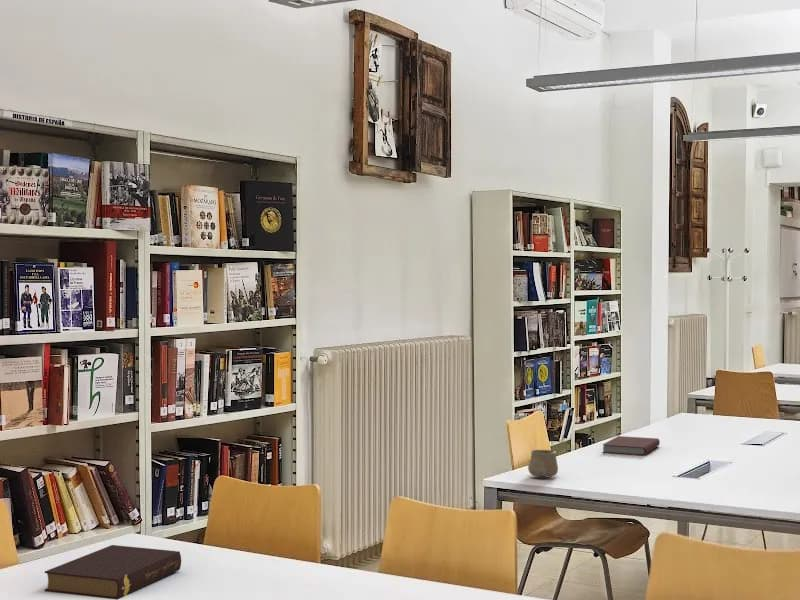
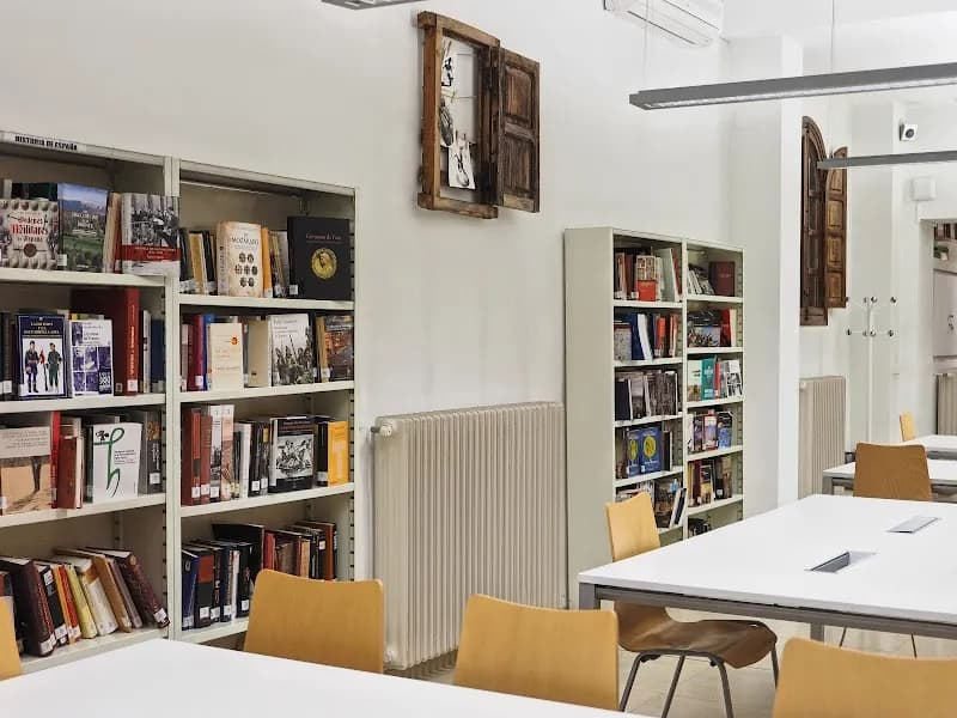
- book [44,544,182,600]
- cup [527,449,559,478]
- book [602,435,661,456]
